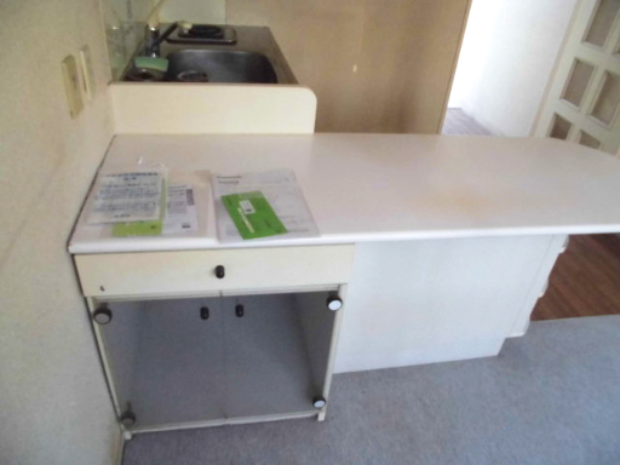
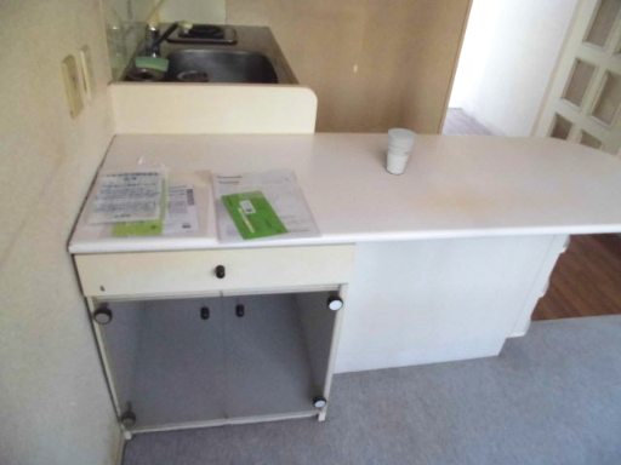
+ cup [384,127,418,176]
